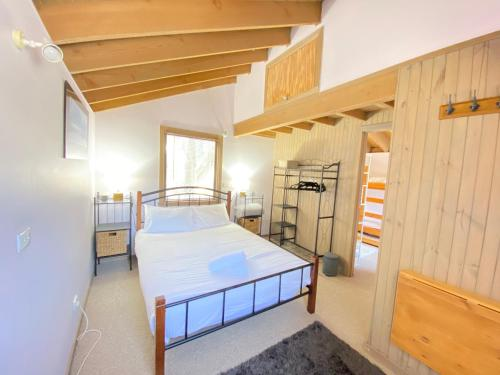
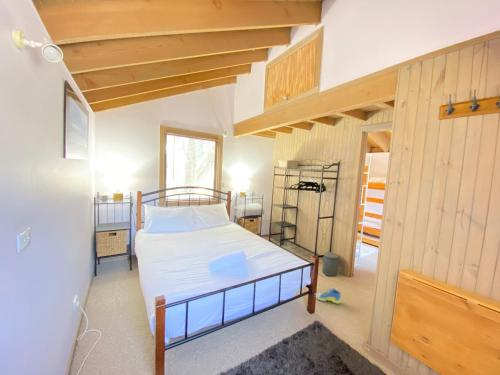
+ sneaker [315,287,343,305]
